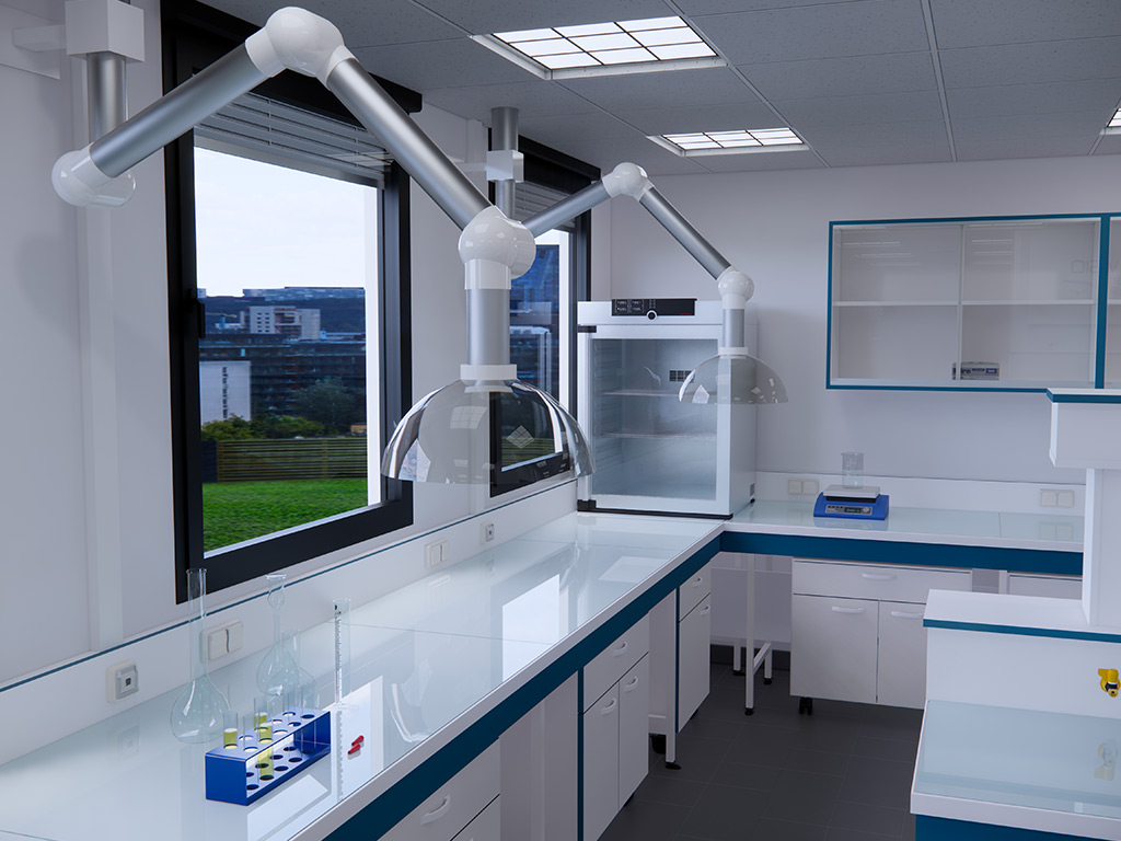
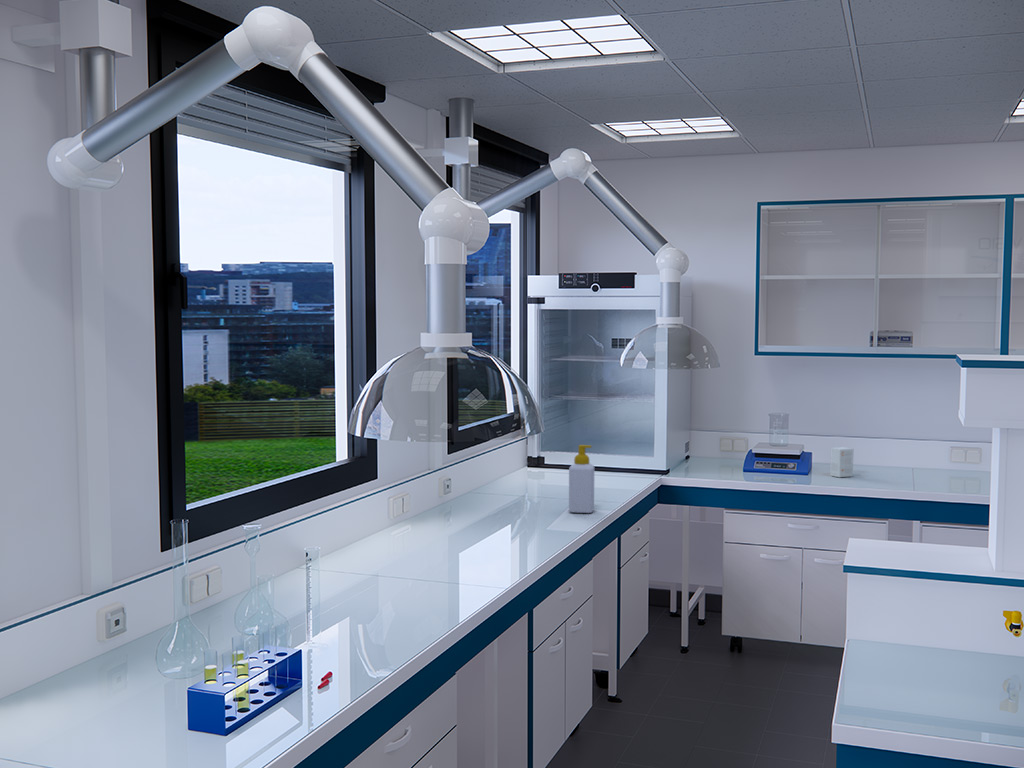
+ soap bottle [568,444,595,514]
+ small box [829,446,854,478]
